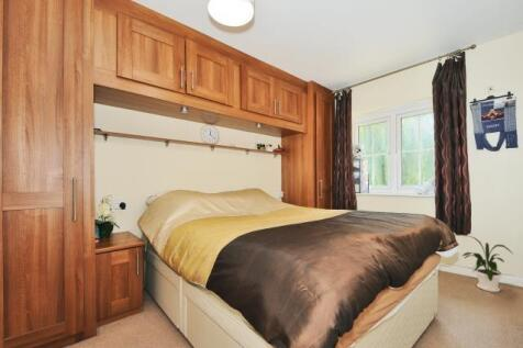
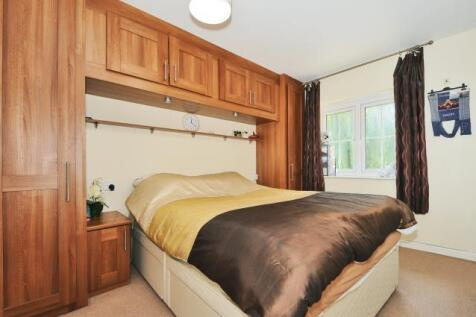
- house plant [461,234,514,293]
